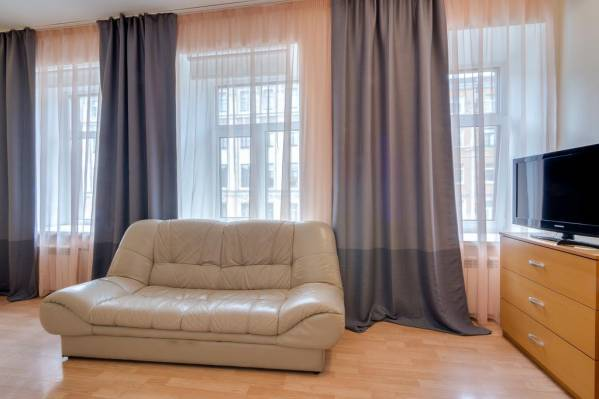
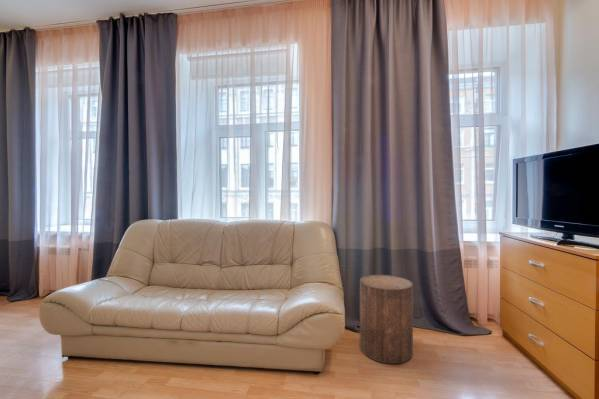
+ stool [359,274,414,365]
